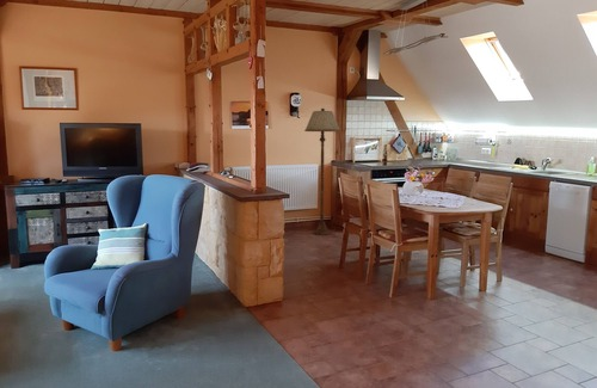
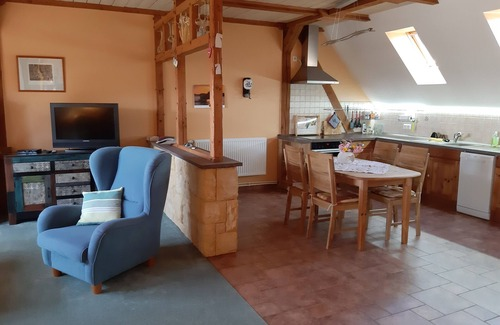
- floor lamp [303,107,341,236]
